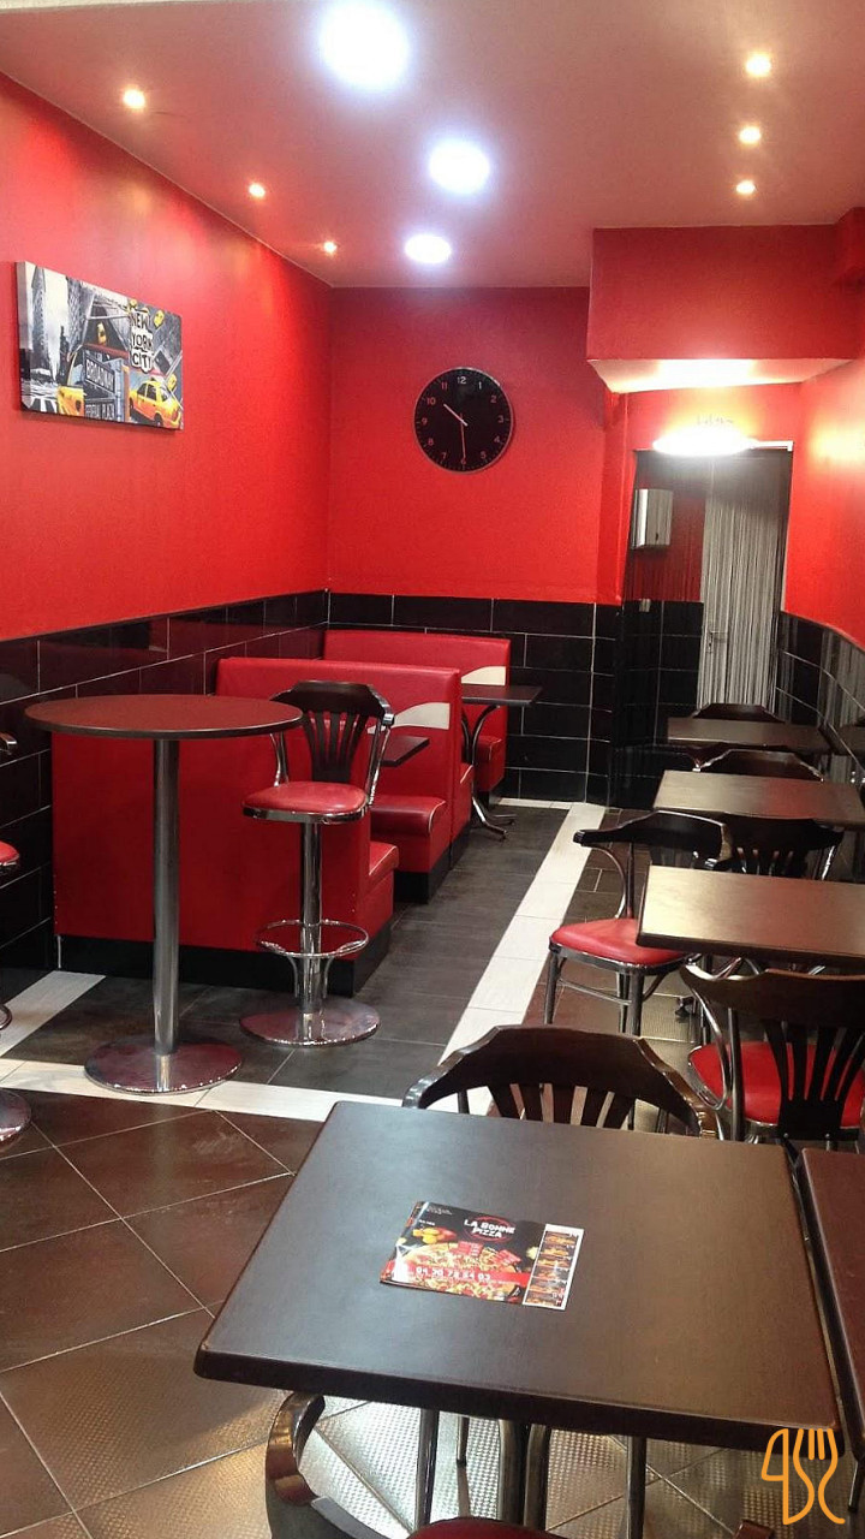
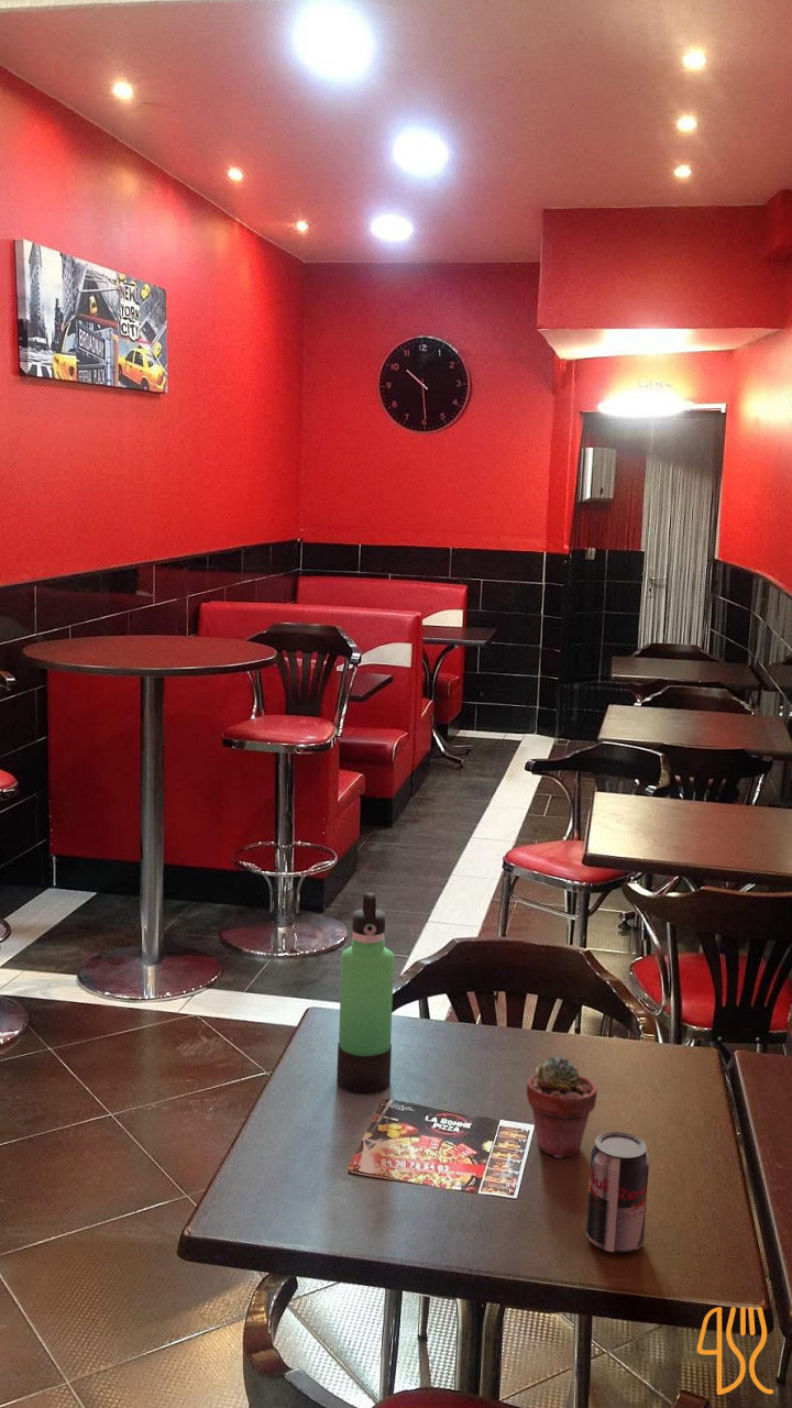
+ potted succulent [526,1055,598,1158]
+ thermos bottle [336,892,395,1094]
+ beverage can [585,1131,650,1254]
